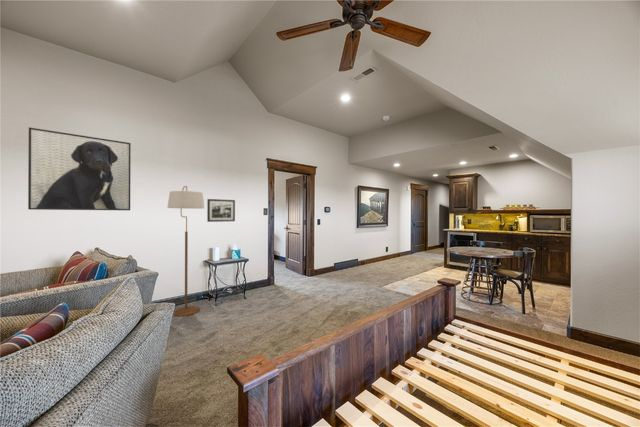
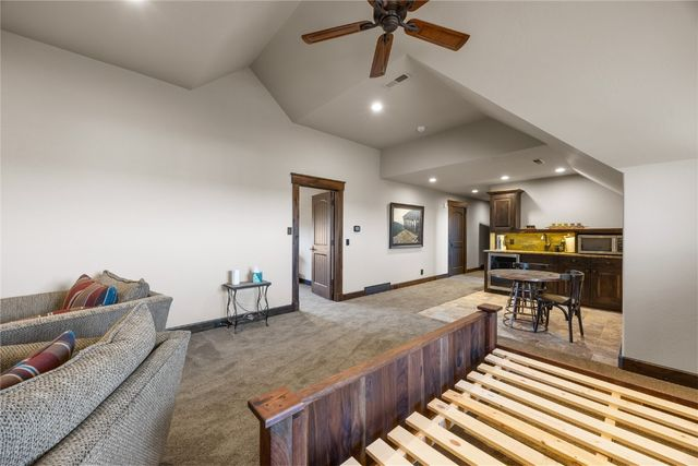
- floor lamp [166,185,205,317]
- picture frame [206,198,236,223]
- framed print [27,126,132,211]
